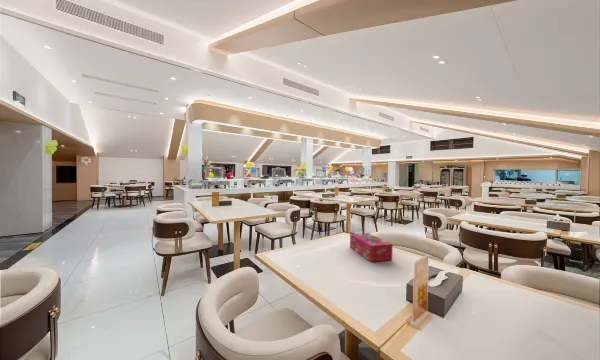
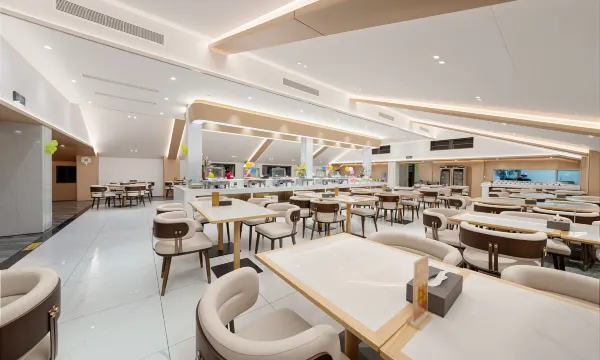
- tissue box [349,232,394,263]
